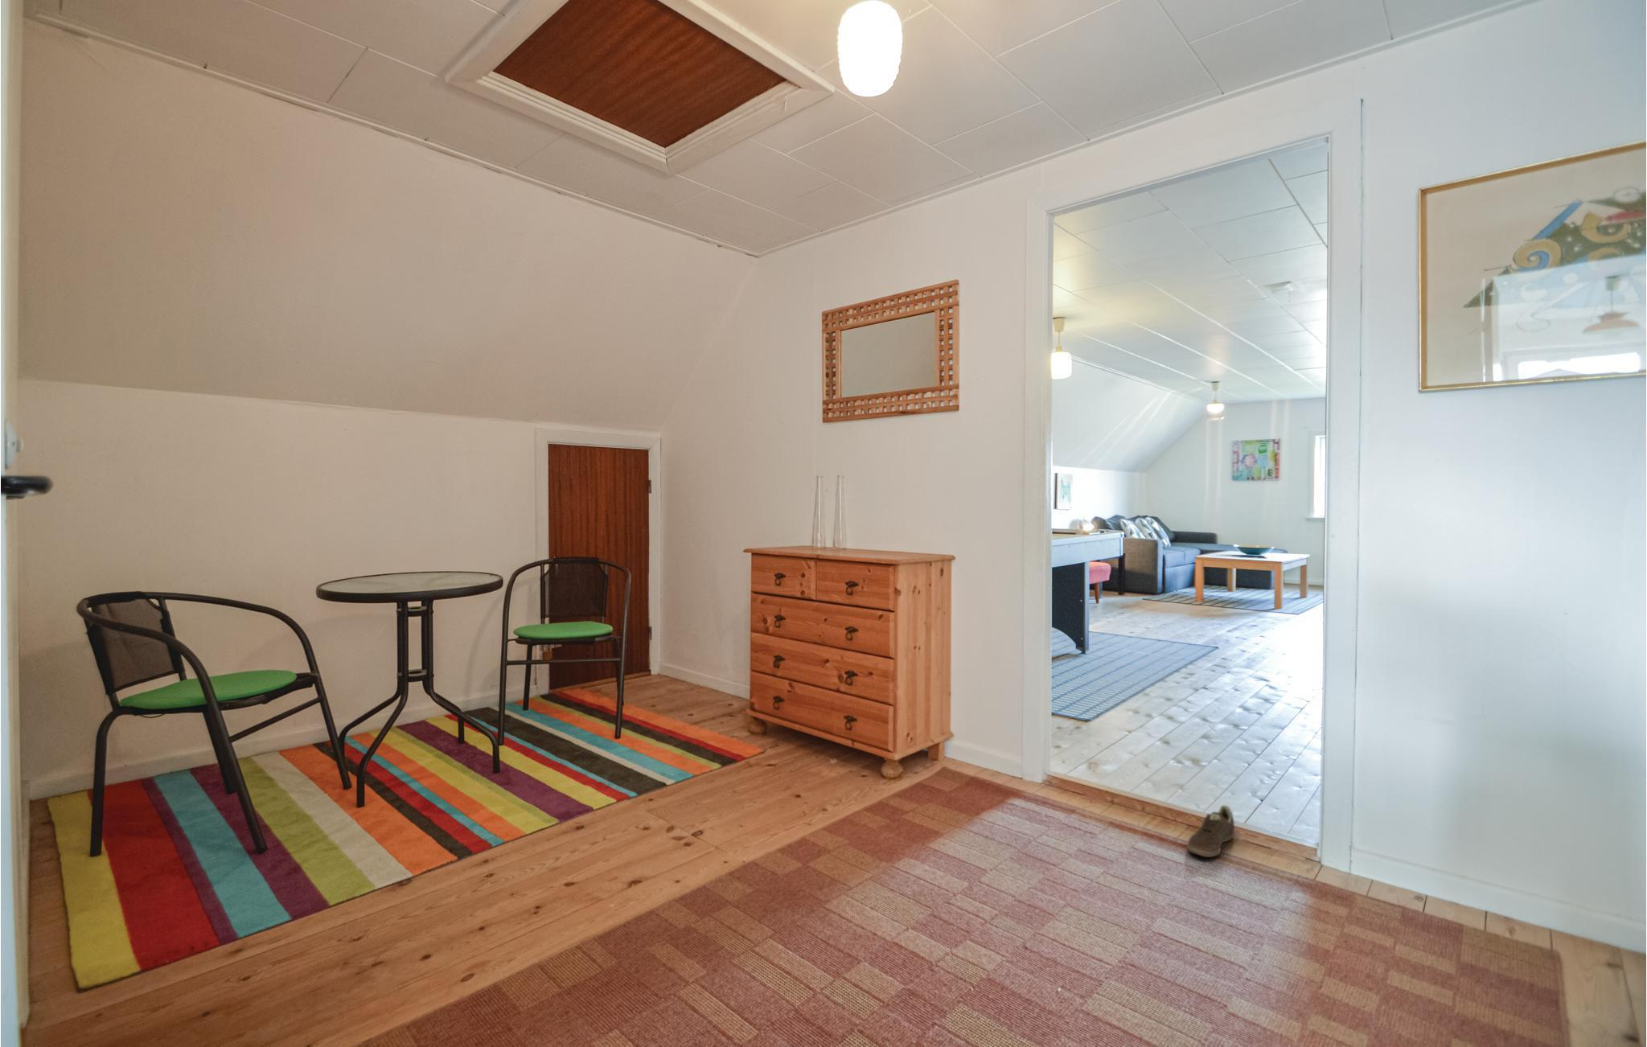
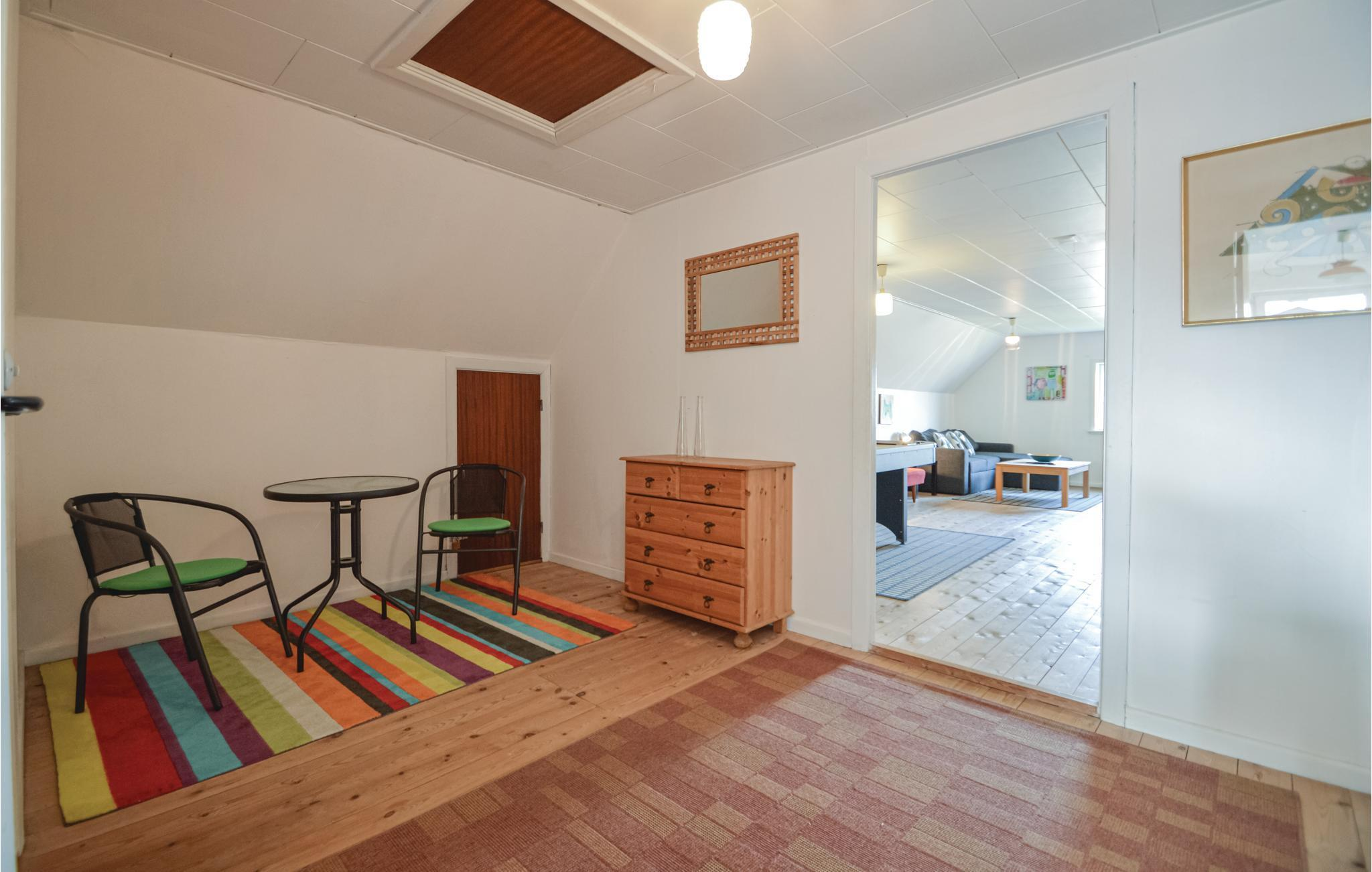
- sneaker [1186,804,1235,858]
